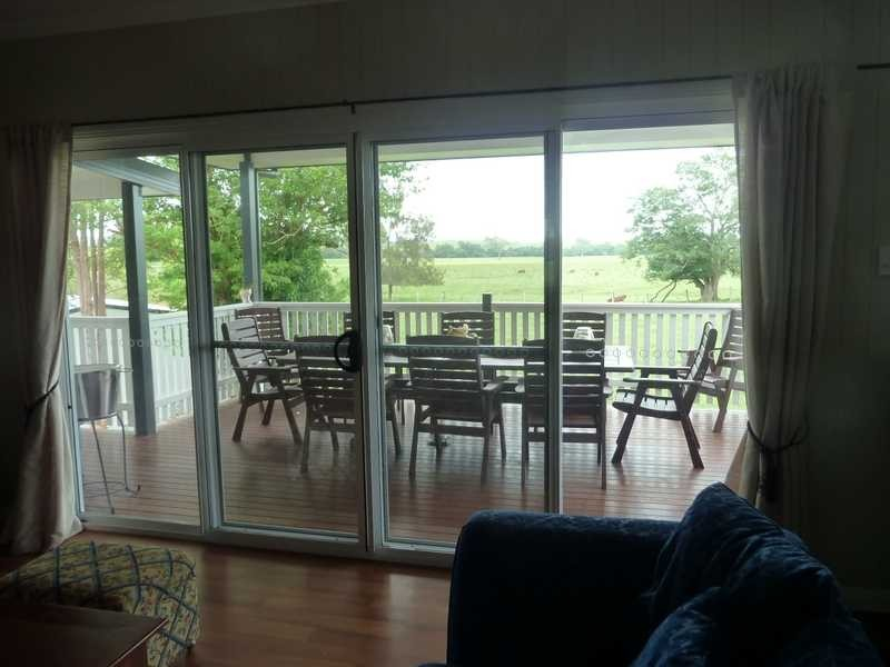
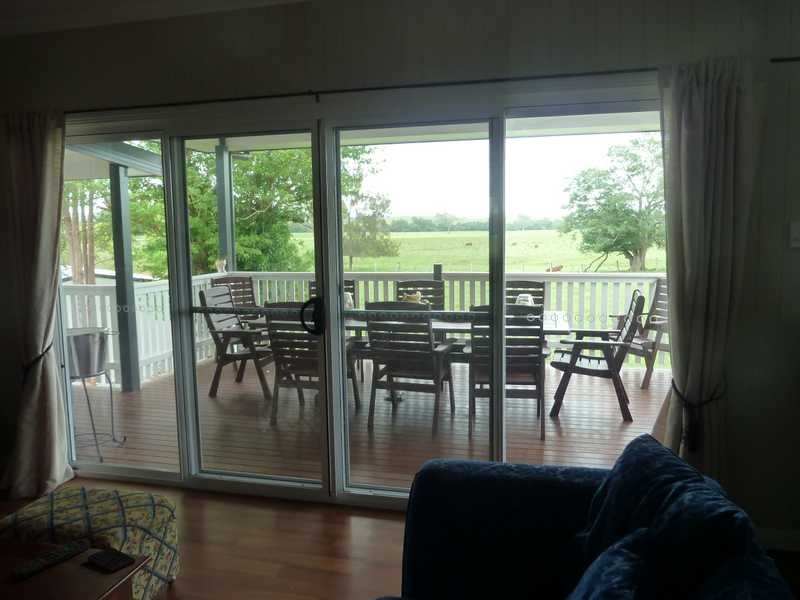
+ cell phone [87,546,137,574]
+ remote control [11,538,92,580]
